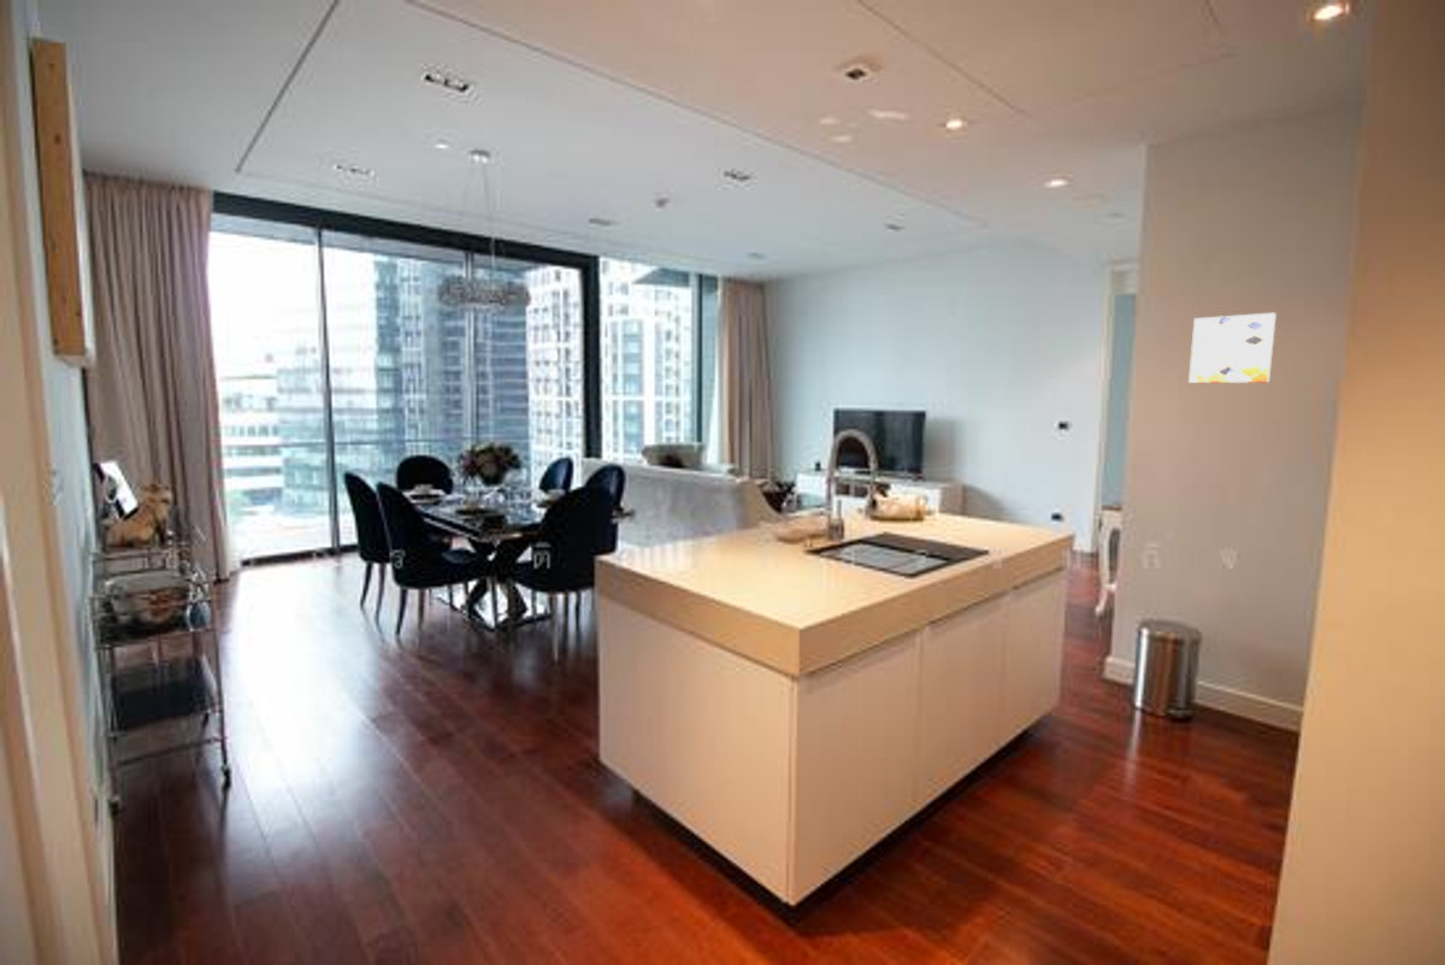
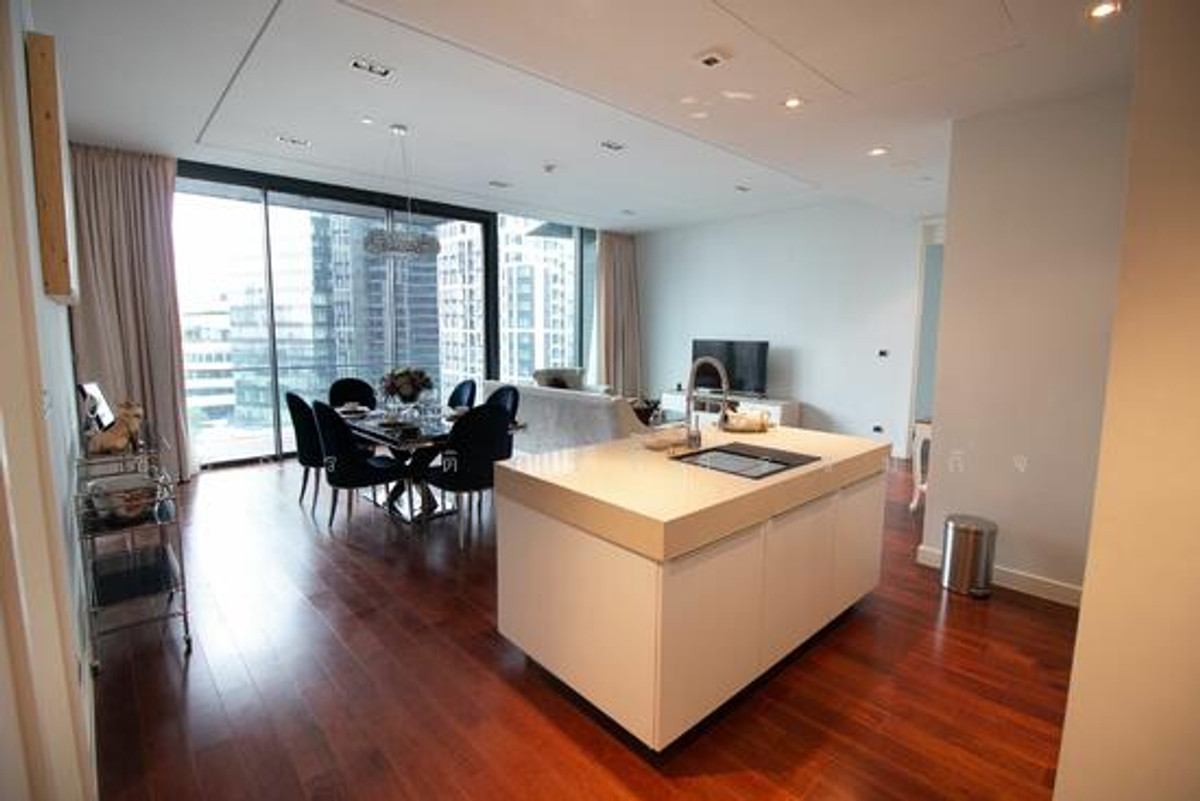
- wall art [1187,312,1278,384]
